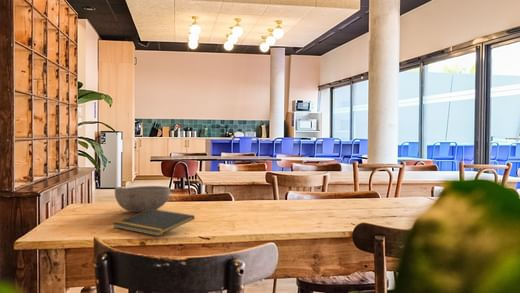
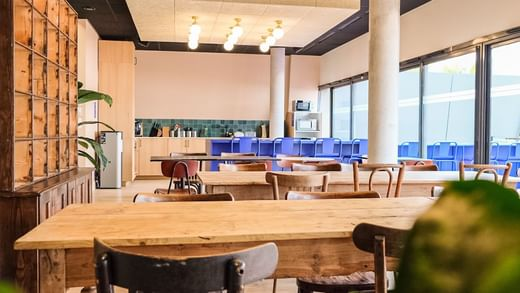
- bowl [114,185,171,213]
- notepad [112,209,196,237]
